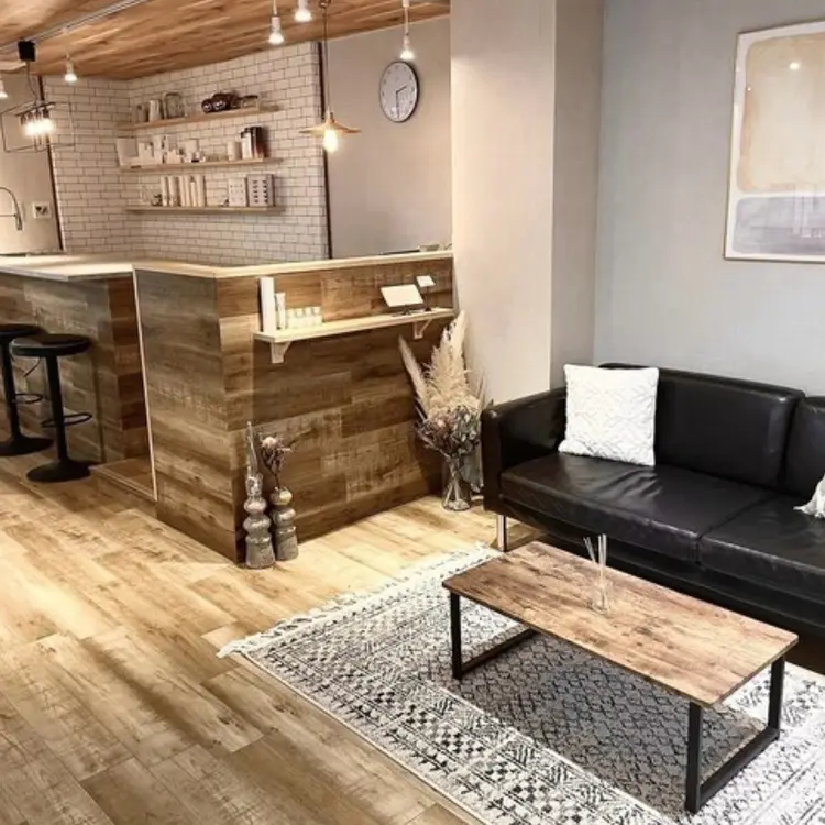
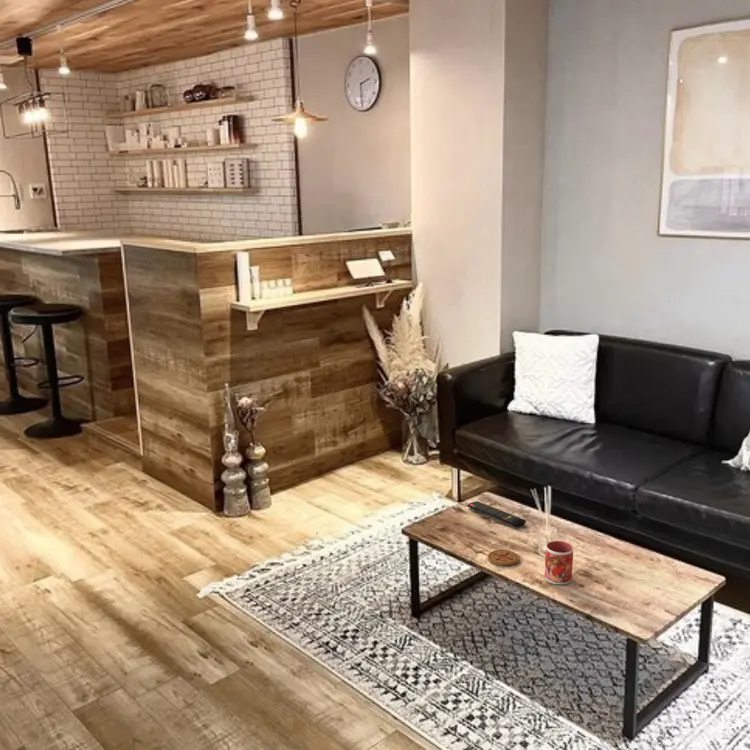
+ remote control [467,500,527,528]
+ coaster [487,549,520,567]
+ mug [543,540,574,586]
